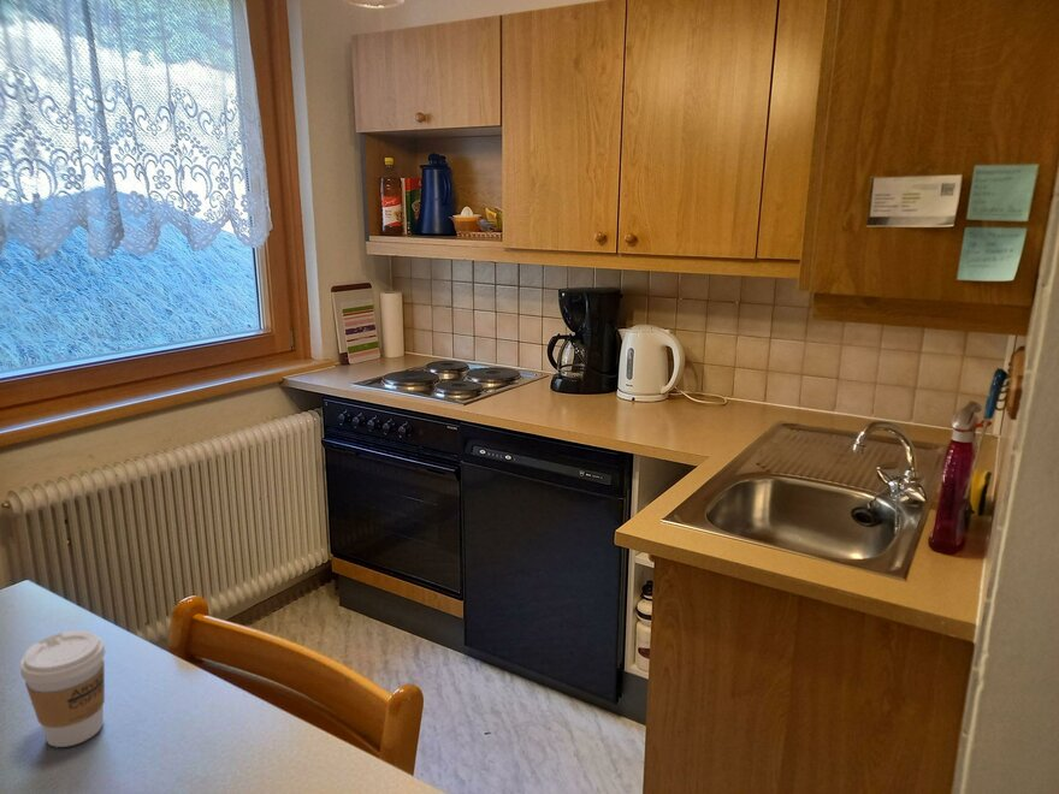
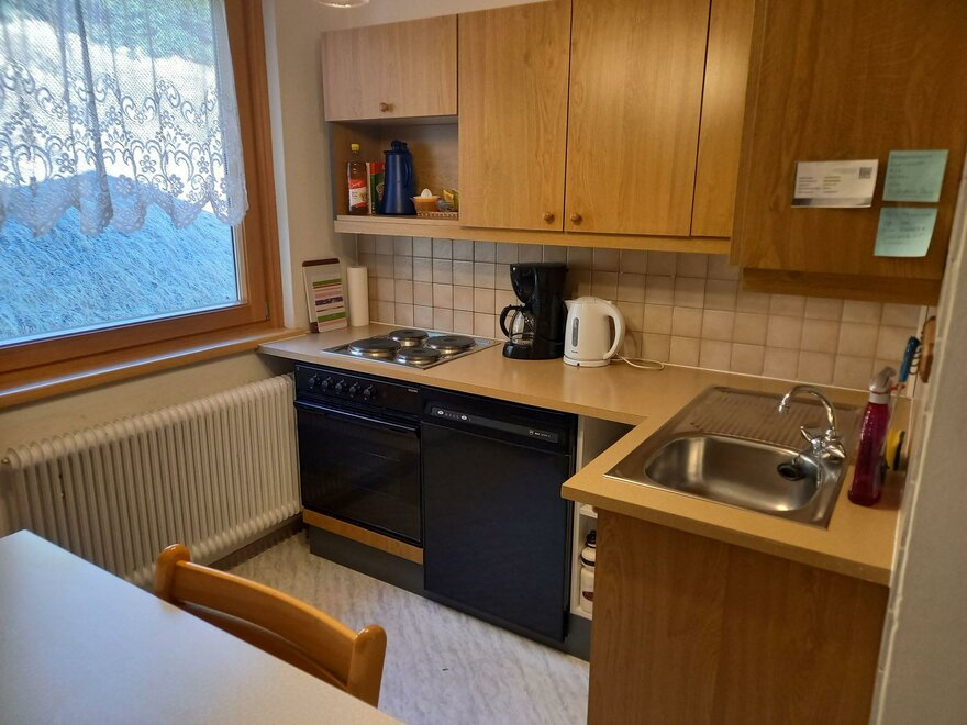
- coffee cup [19,629,107,748]
